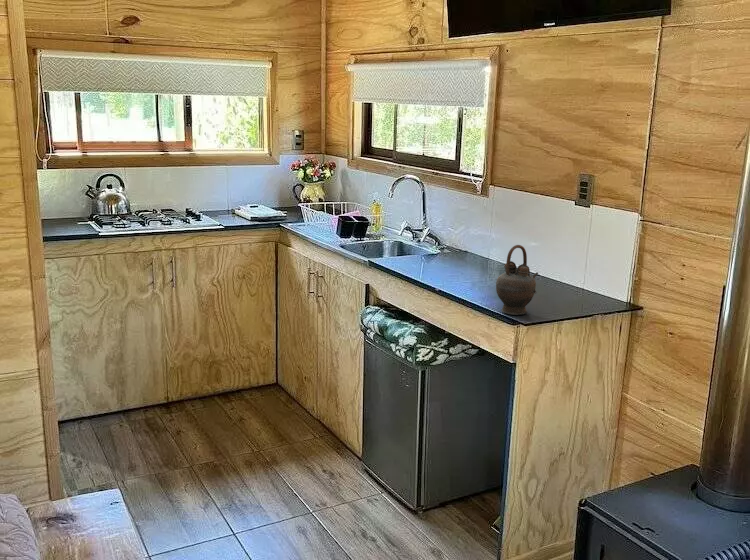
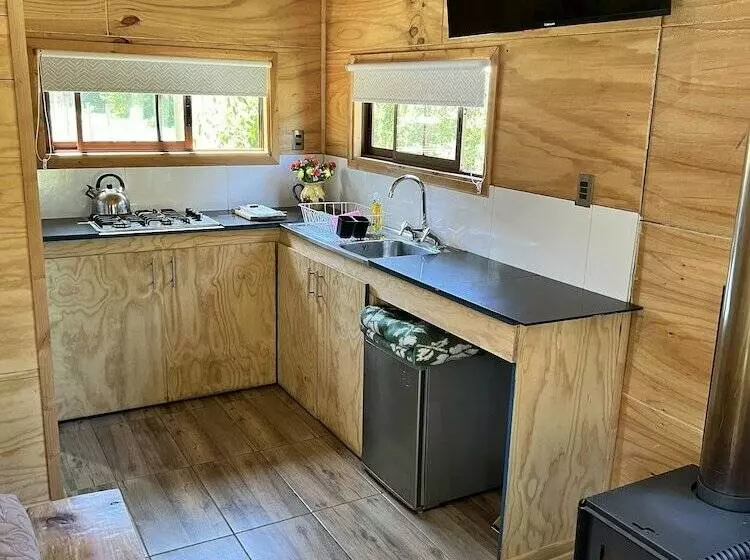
- teapot [495,244,539,316]
